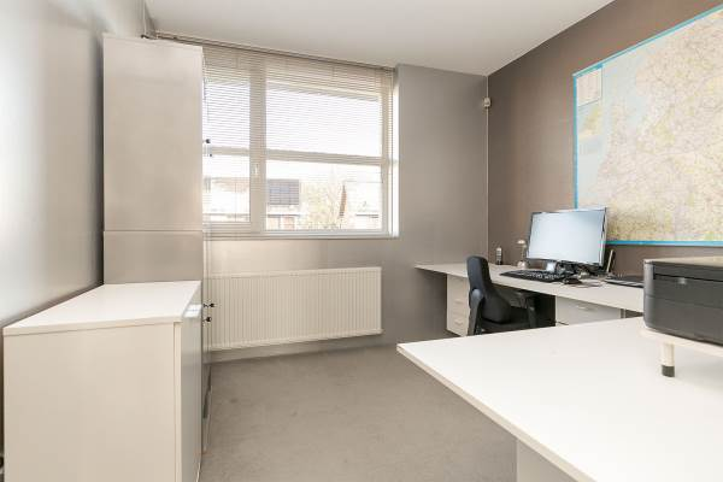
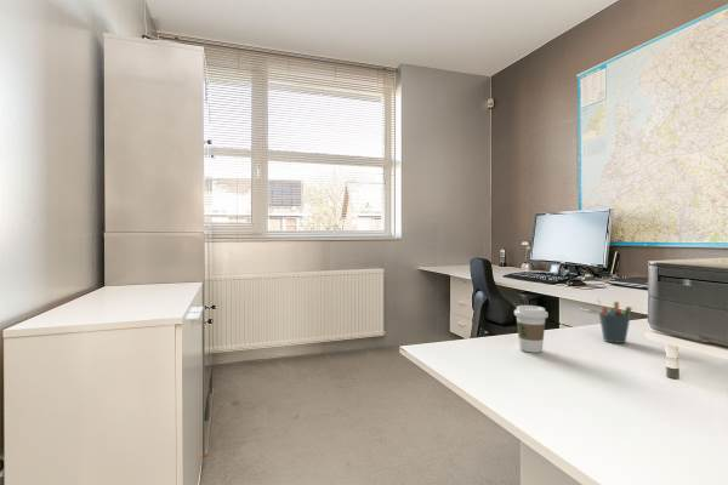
+ pen holder [597,298,633,344]
+ coffee cup [513,304,550,354]
